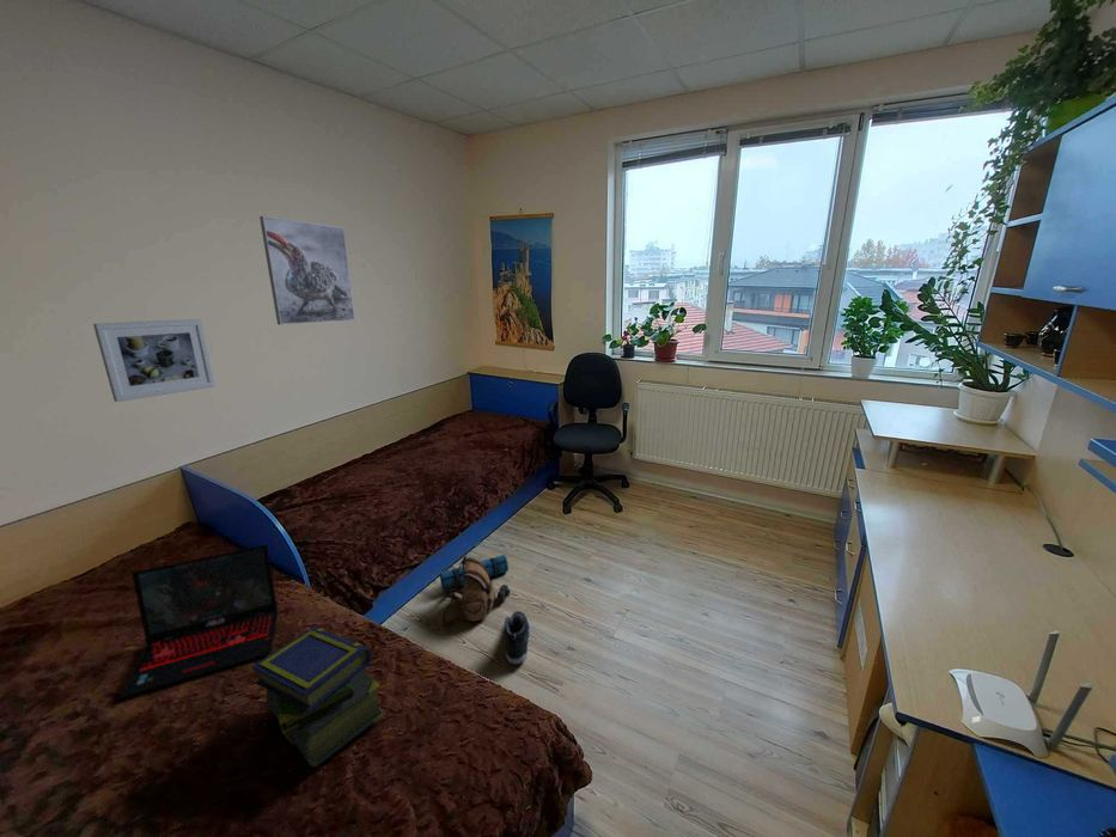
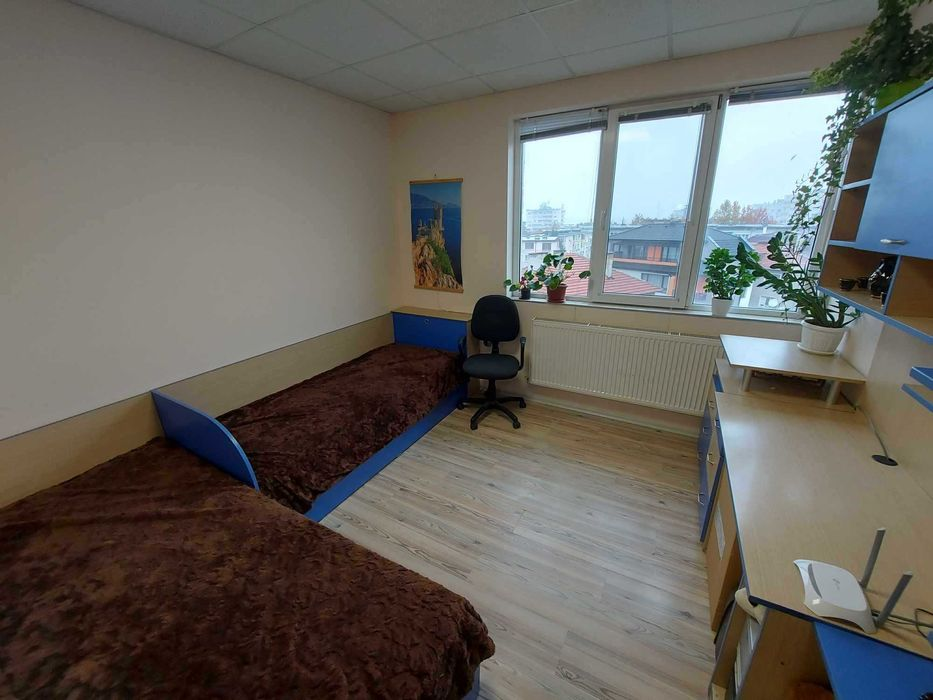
- laptop [118,544,279,699]
- sneaker [504,610,532,665]
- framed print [258,215,356,325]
- backpack [439,554,511,628]
- stack of books [251,625,386,768]
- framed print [92,318,217,403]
